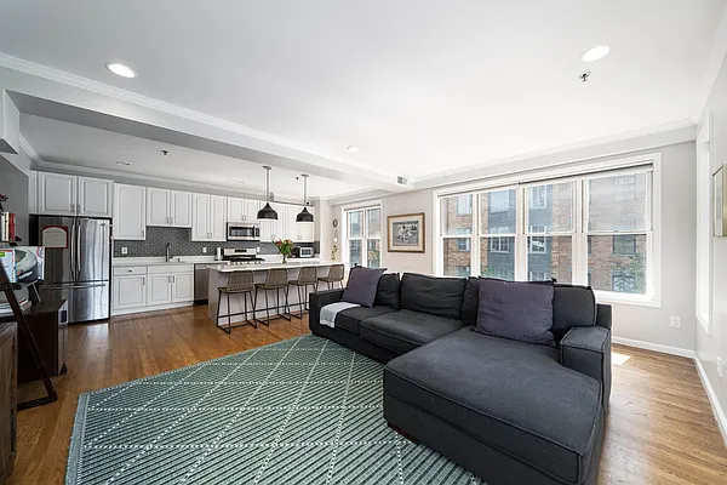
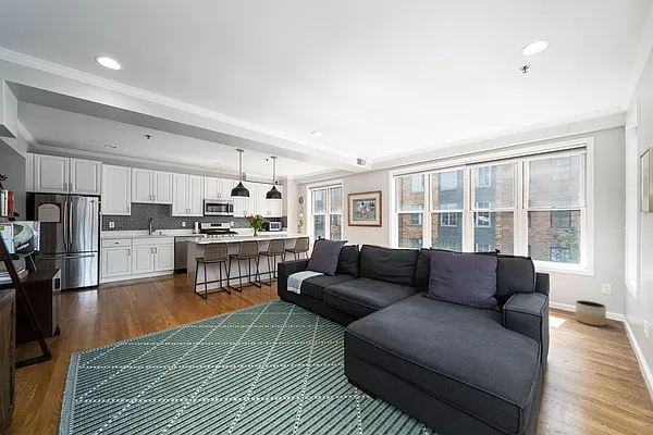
+ planter [575,299,607,327]
